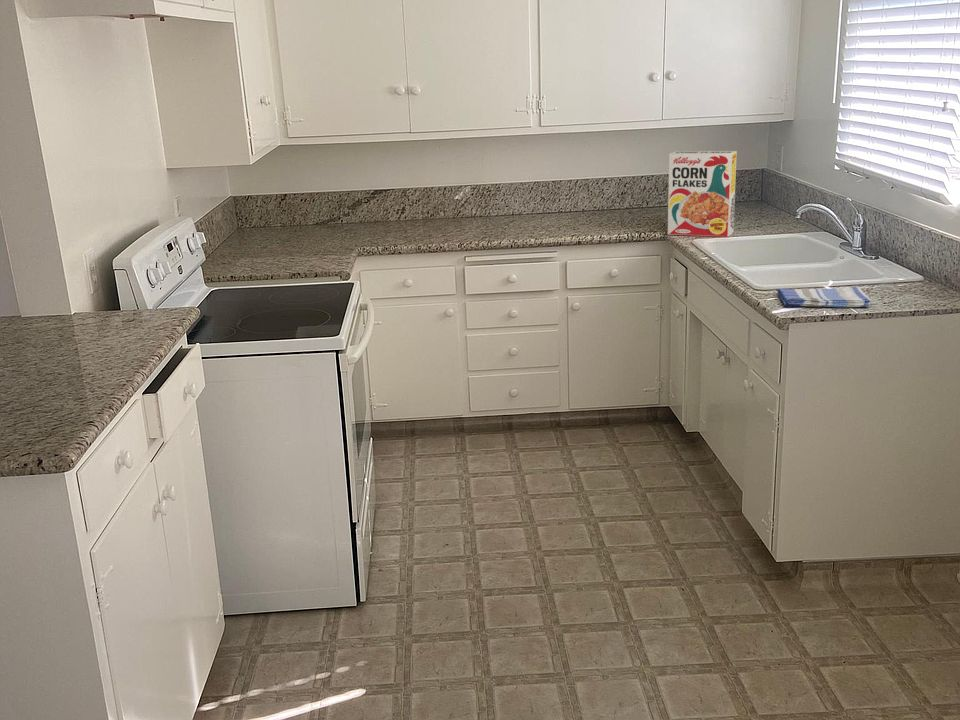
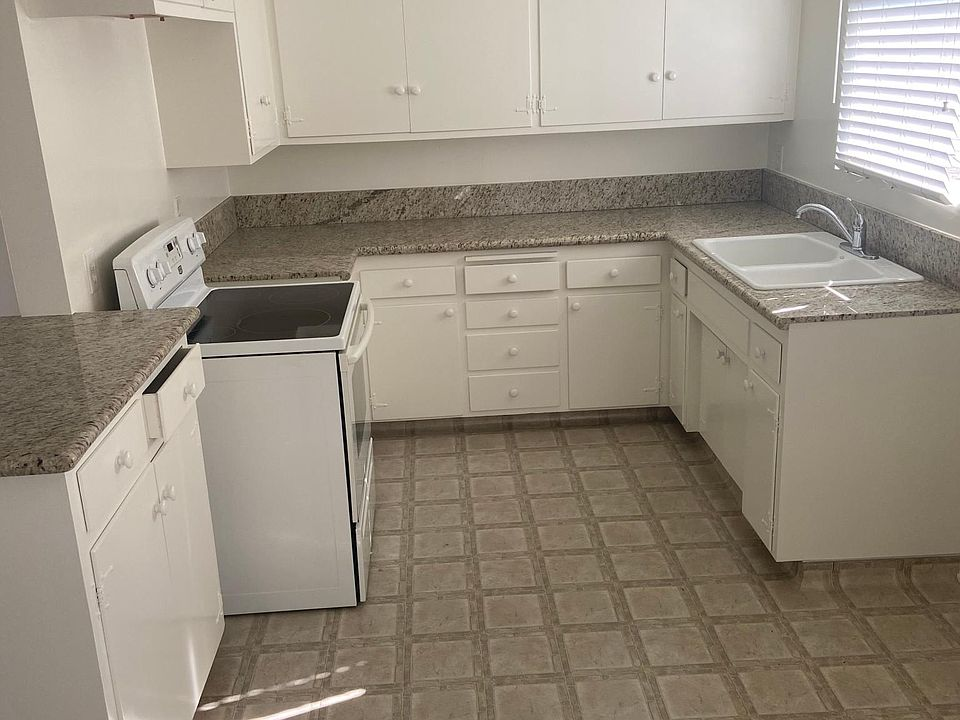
- dish towel [776,286,873,308]
- cereal box [667,150,738,238]
